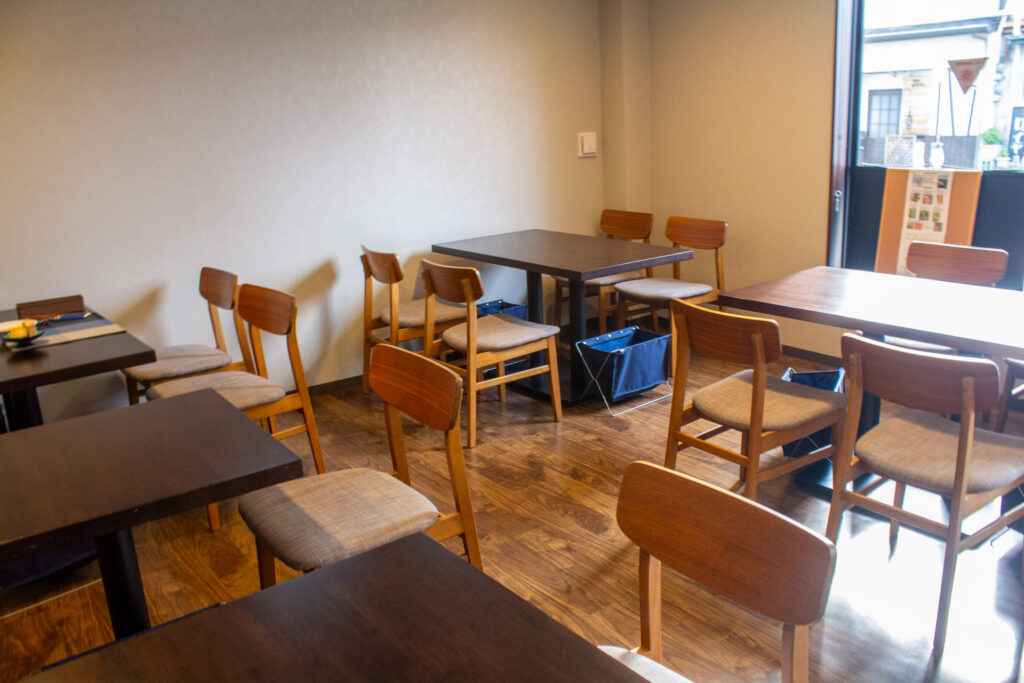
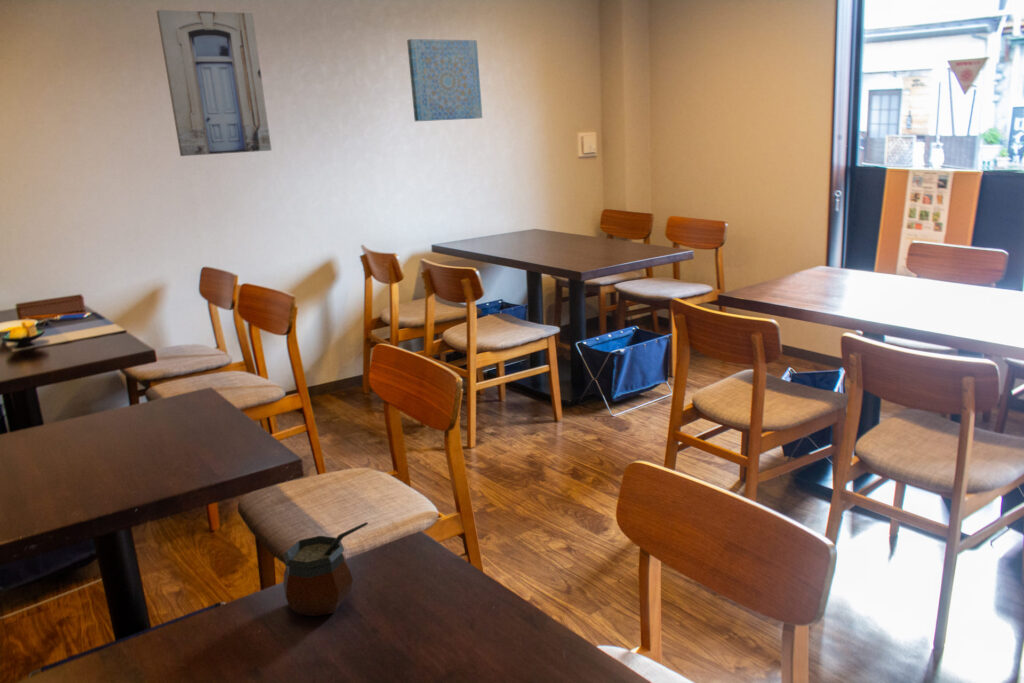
+ wall art [155,9,272,157]
+ gourd [282,521,369,617]
+ wall art [406,38,483,122]
